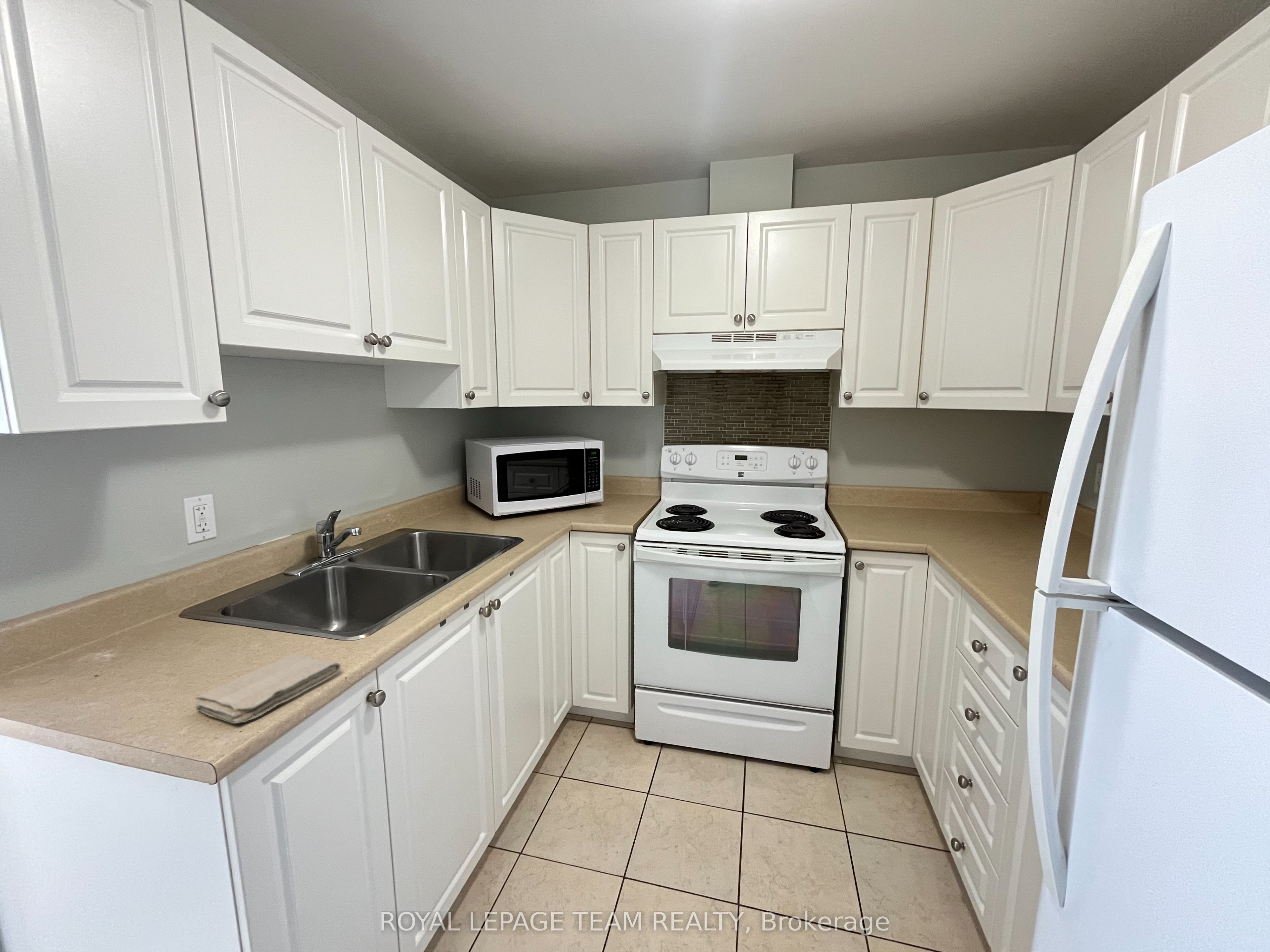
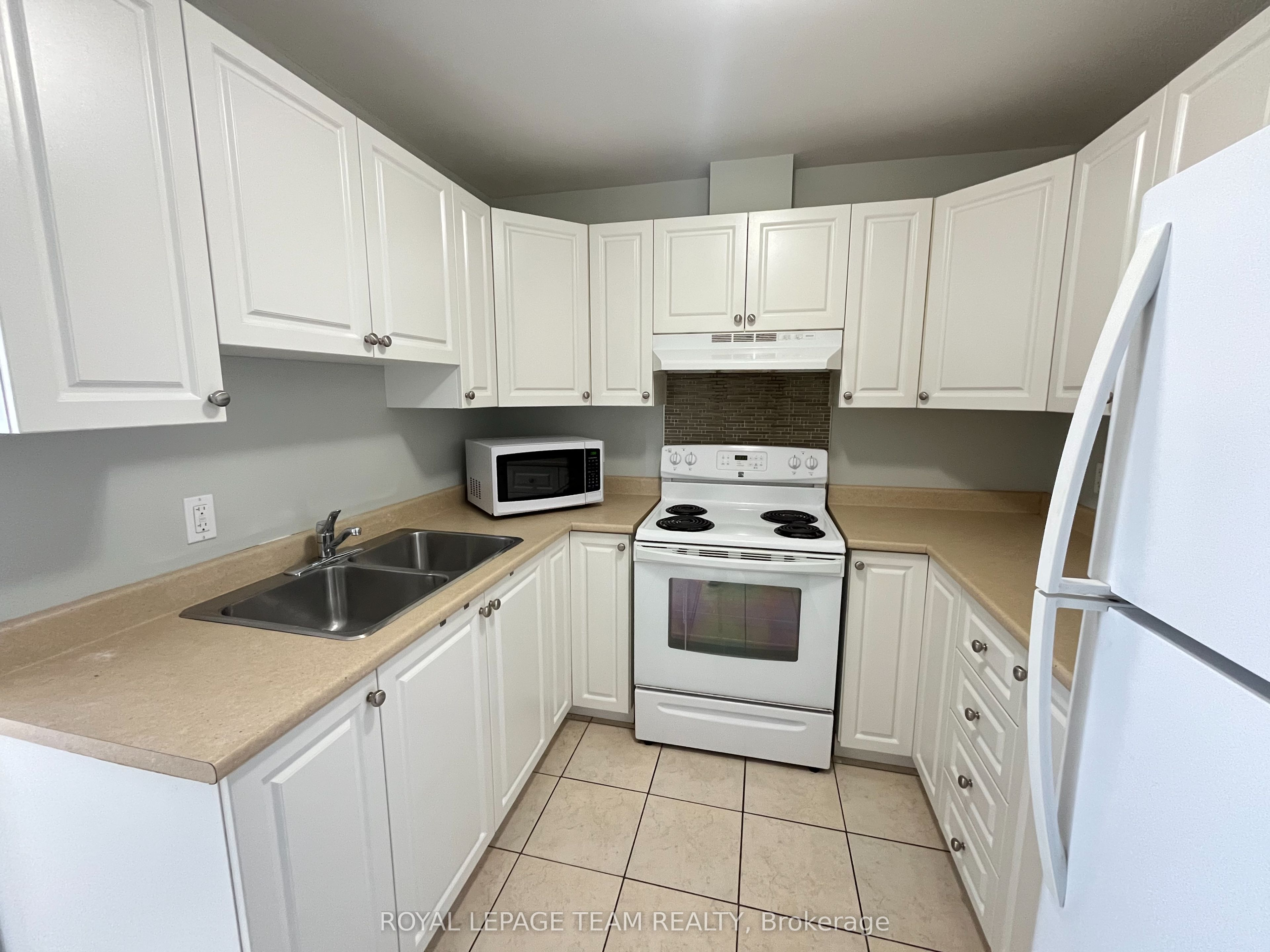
- washcloth [195,654,341,724]
